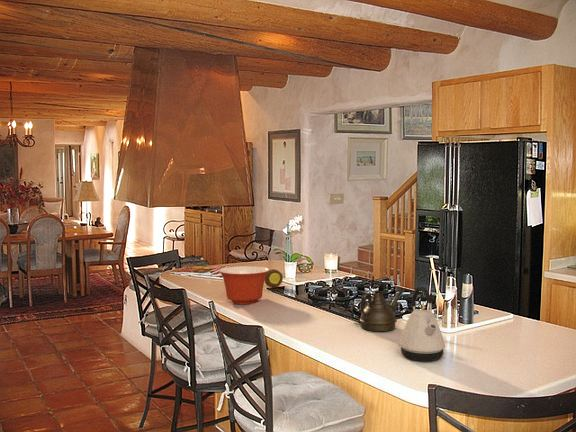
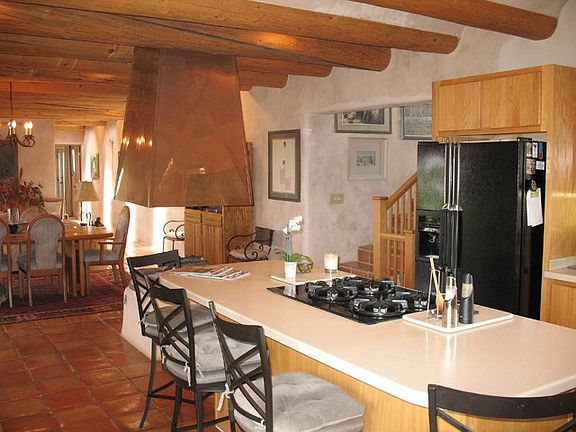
- teapot [359,290,404,332]
- mixing bowl [218,265,270,305]
- kettle [399,286,446,362]
- fruit [264,268,284,289]
